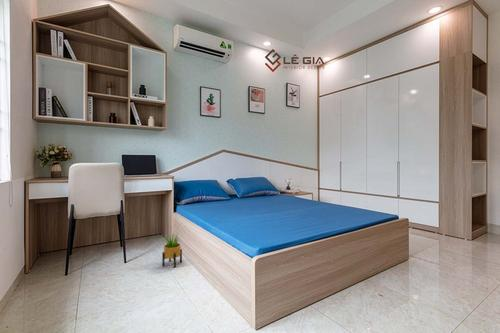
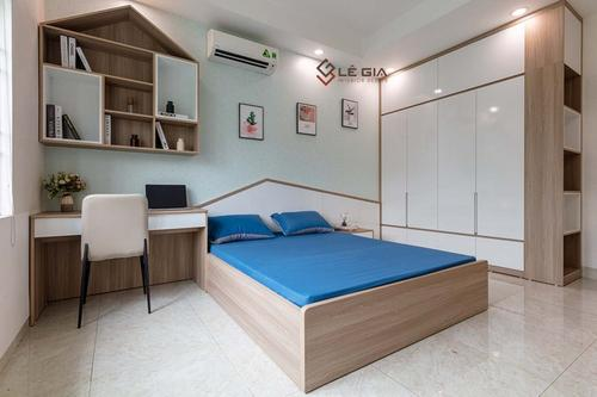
- potted plant [161,230,183,269]
